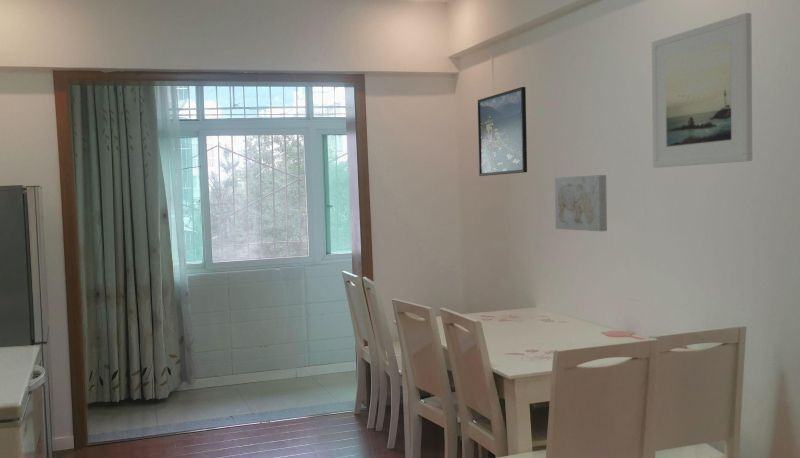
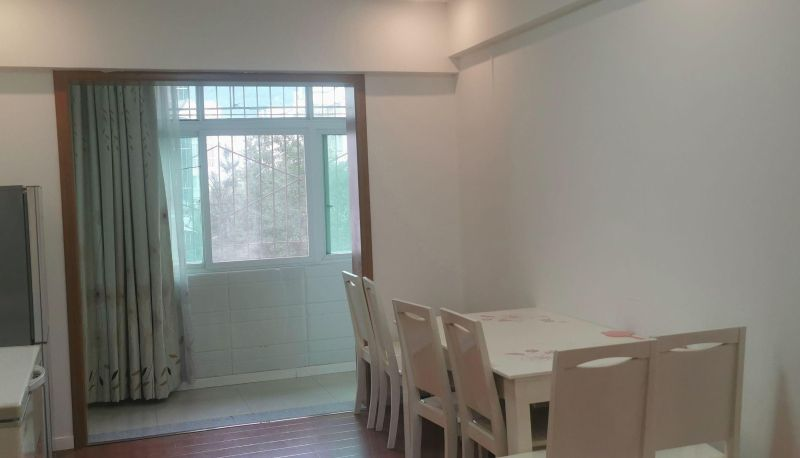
- wall art [554,174,608,232]
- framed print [651,12,753,169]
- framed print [477,86,528,177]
